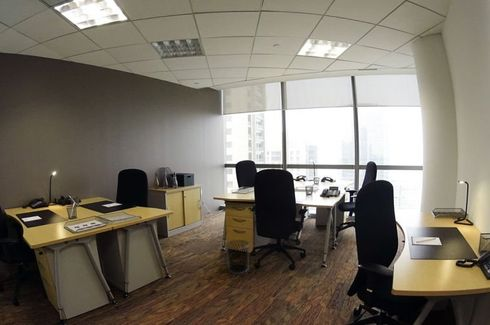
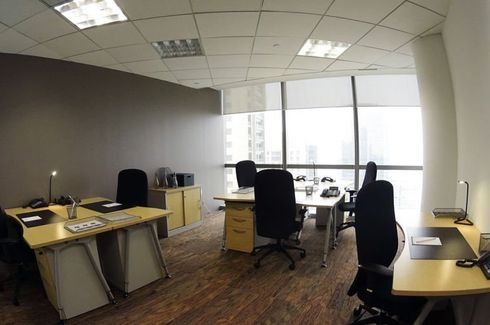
- waste bin [225,239,251,275]
